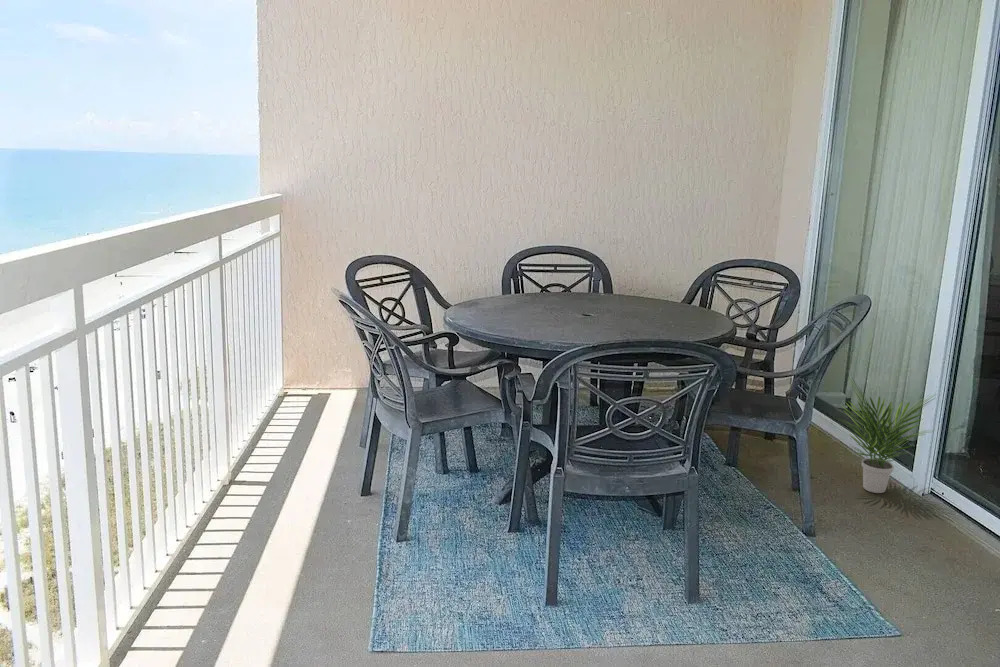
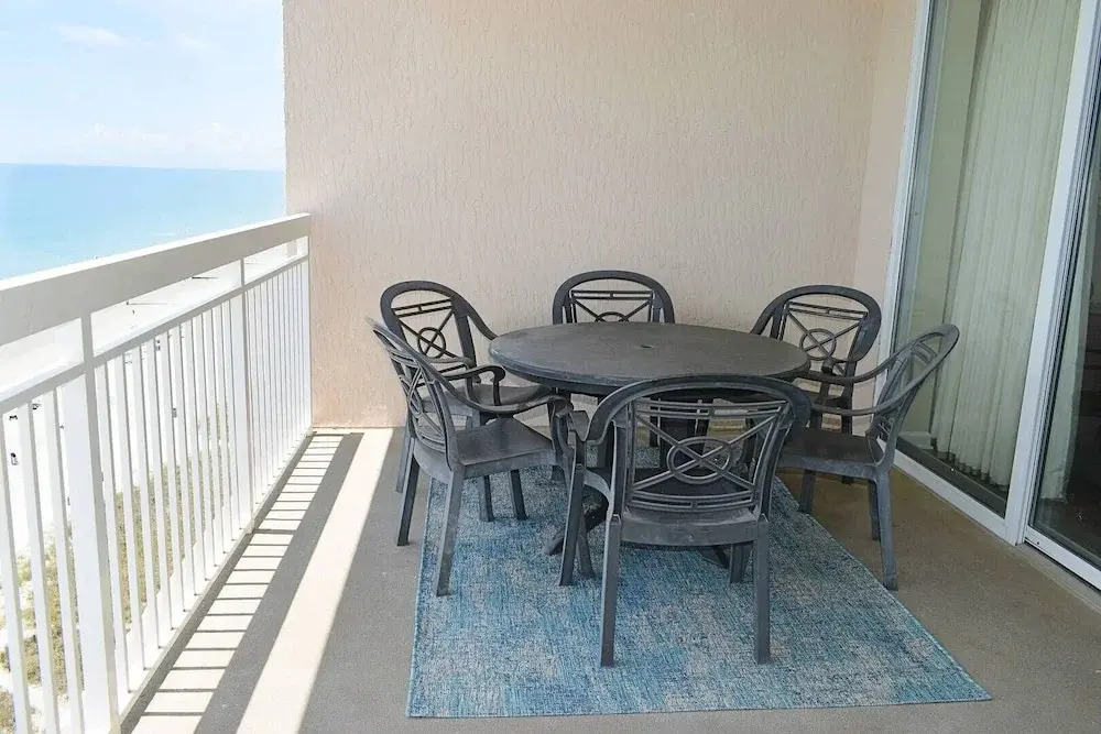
- potted plant [833,375,937,494]
